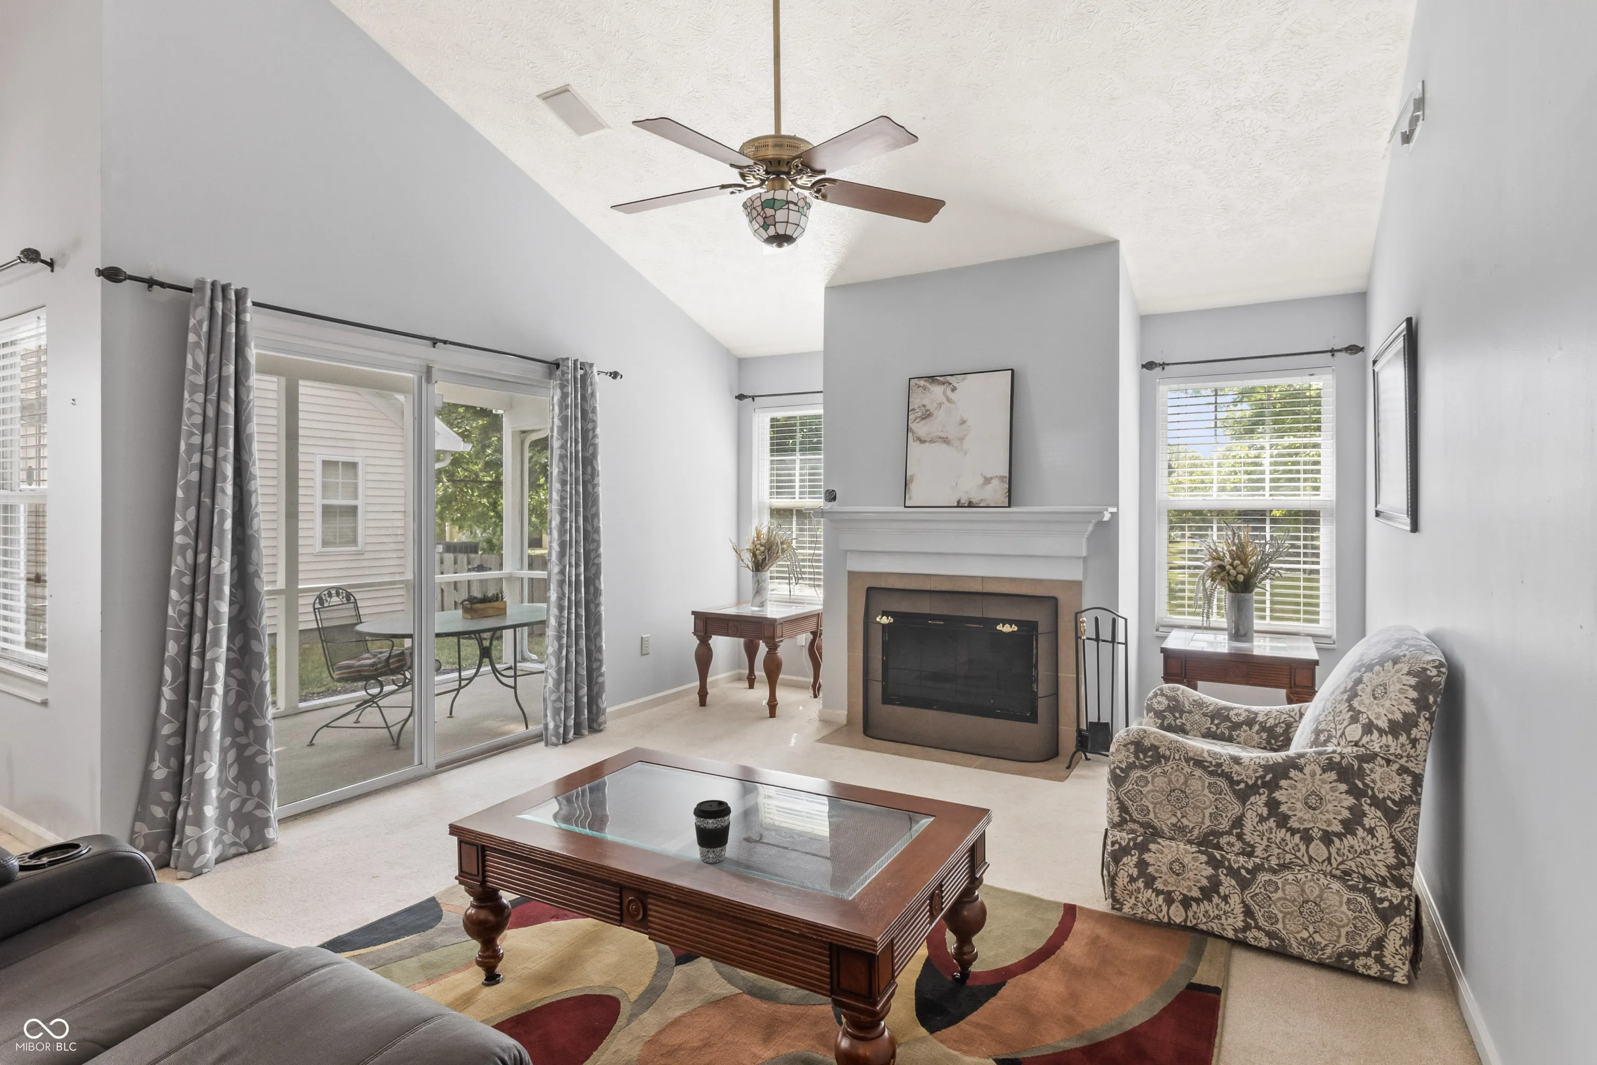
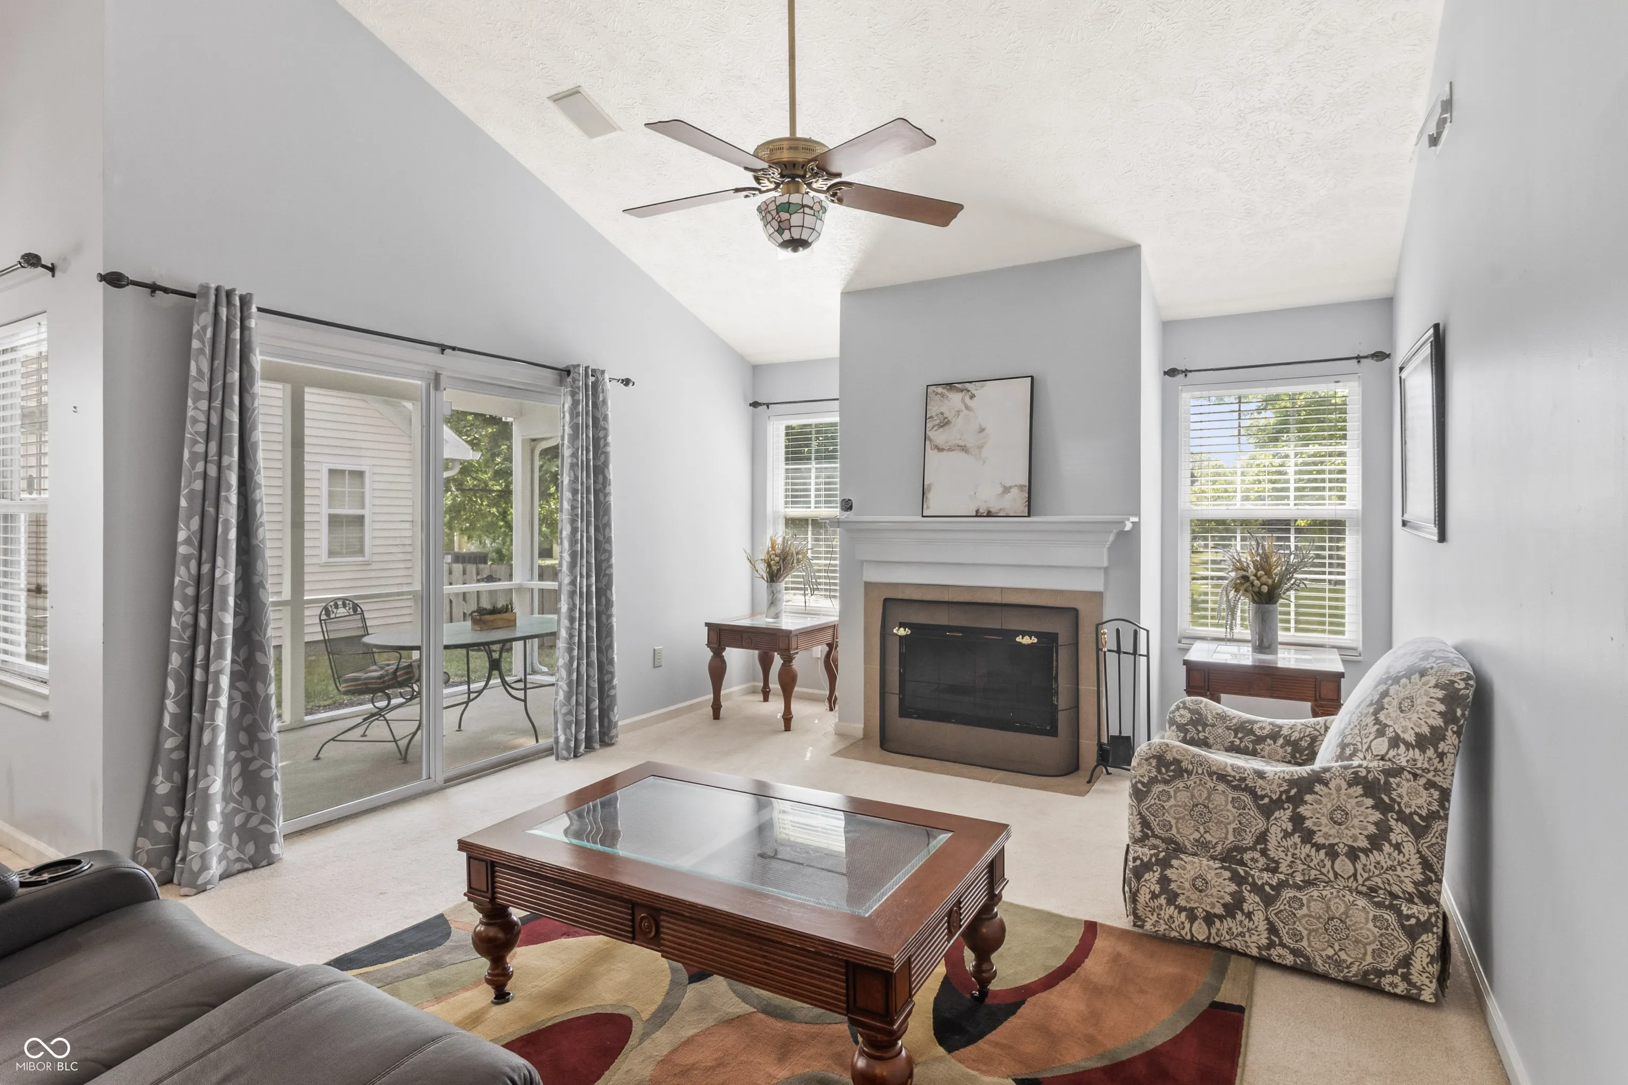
- coffee cup [693,799,732,863]
